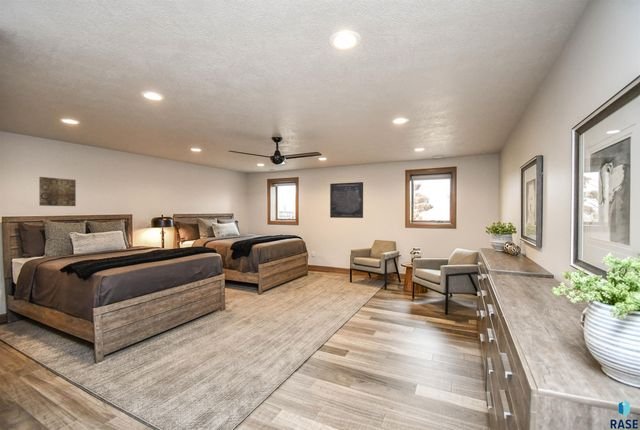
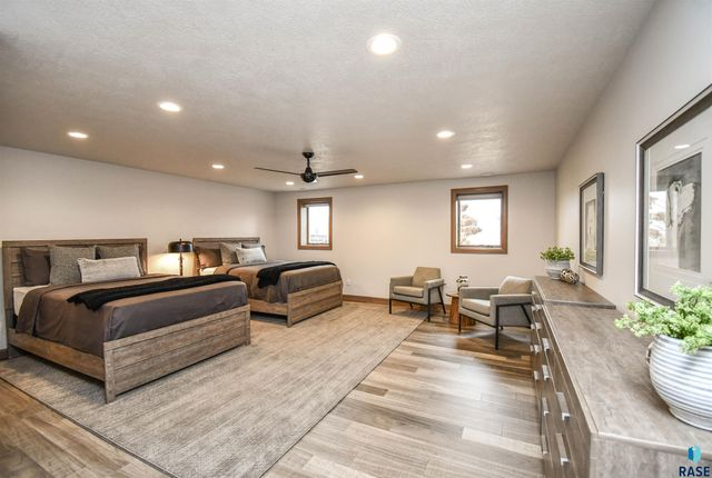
- wall art [38,176,77,207]
- wall art [329,181,364,219]
